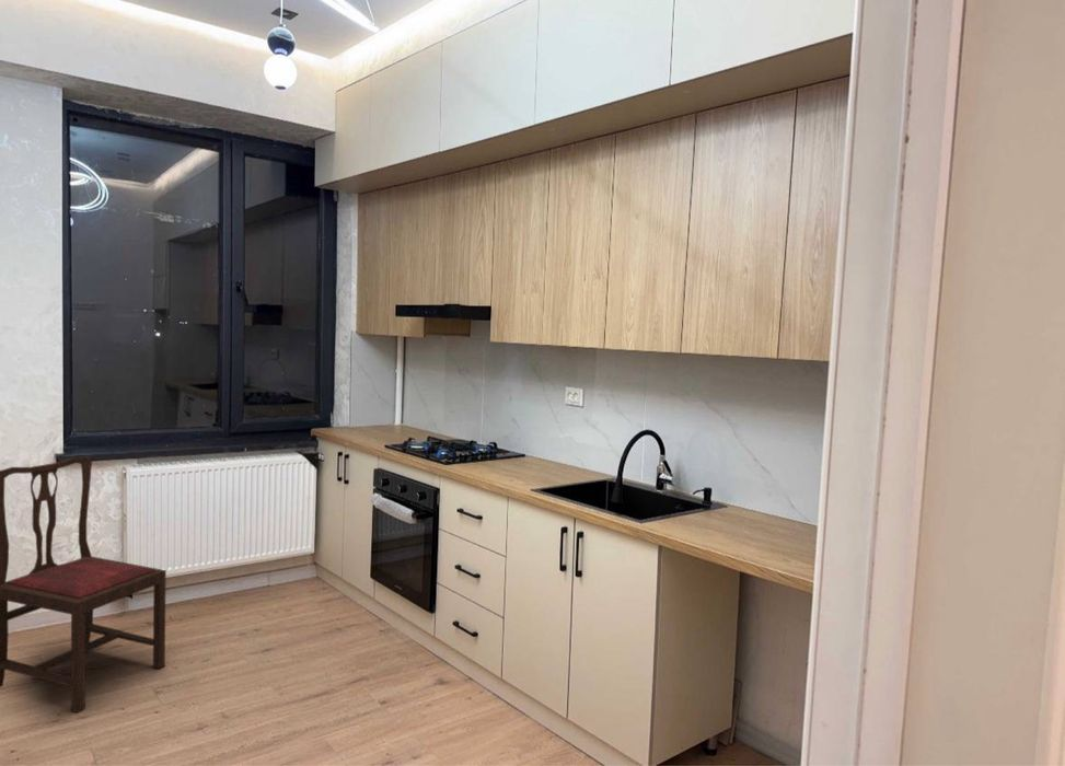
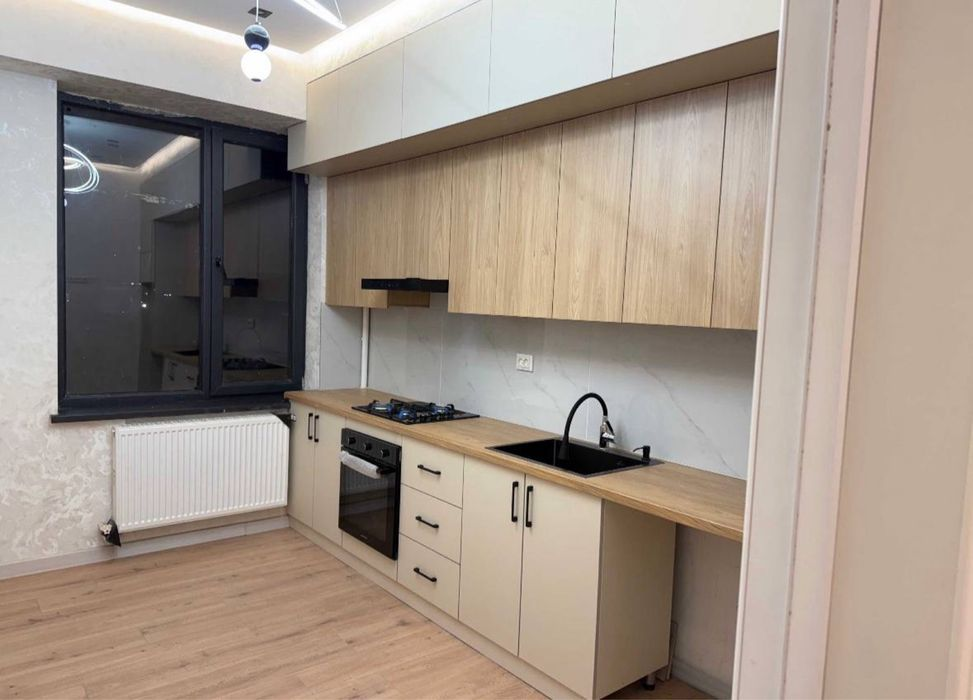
- dining chair [0,455,167,715]
